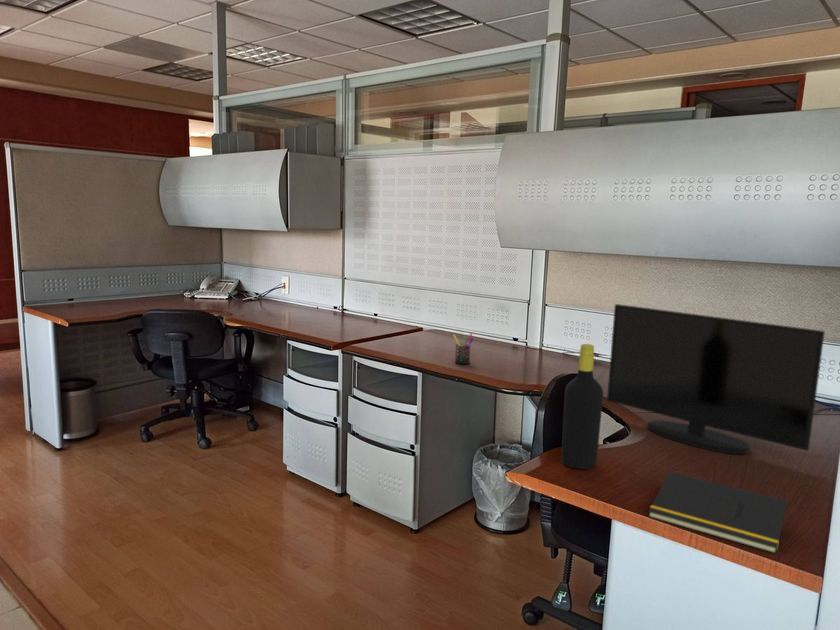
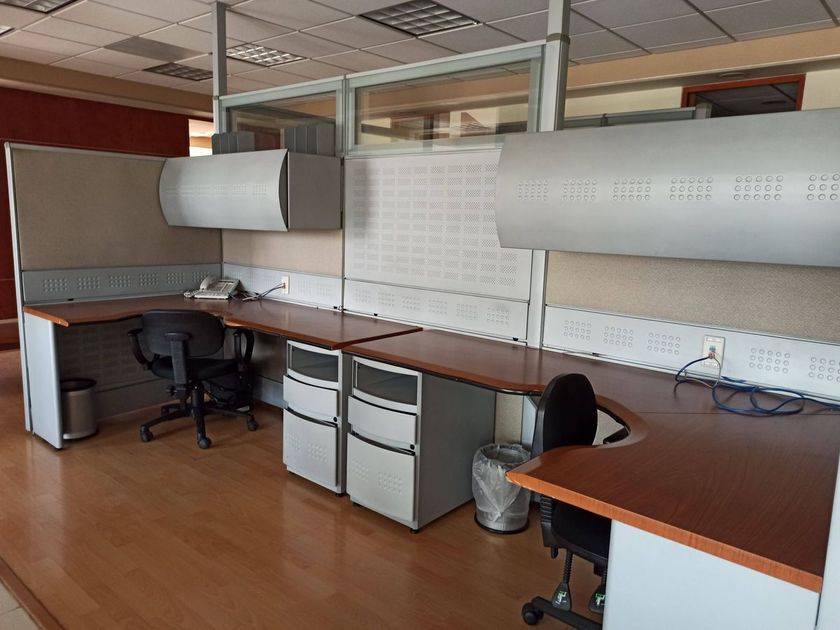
- notepad [647,471,788,555]
- bottle [560,343,604,470]
- pen holder [452,332,475,365]
- monitor [606,303,826,455]
